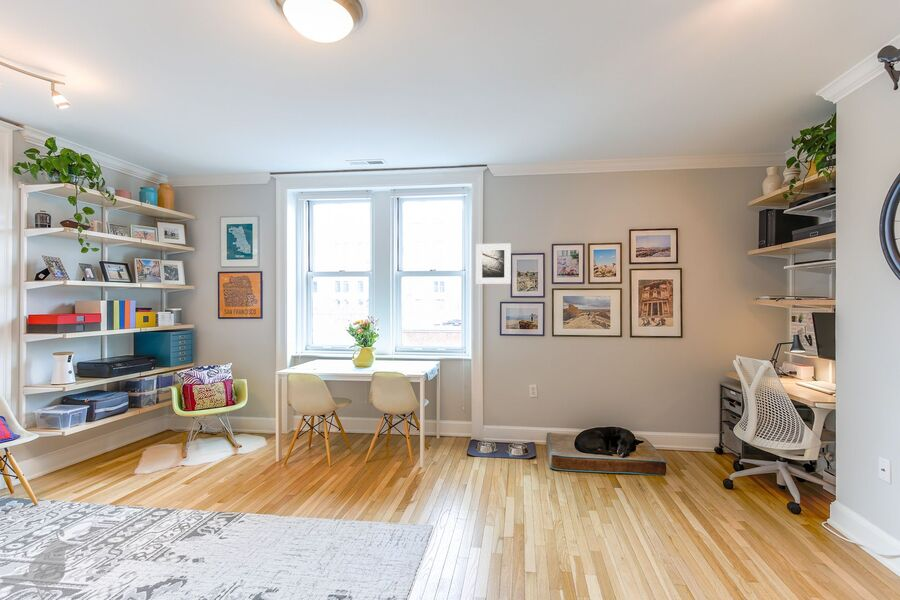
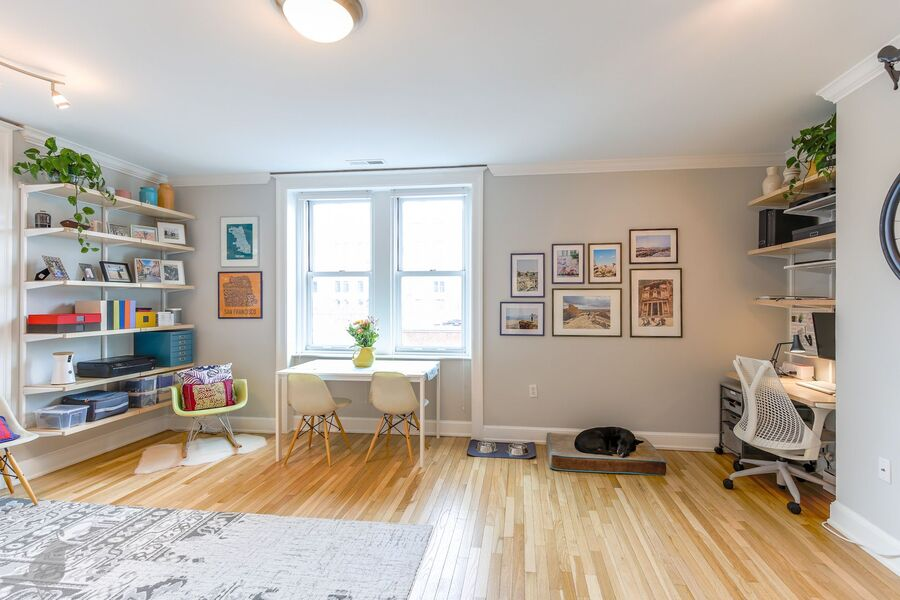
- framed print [475,243,512,285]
